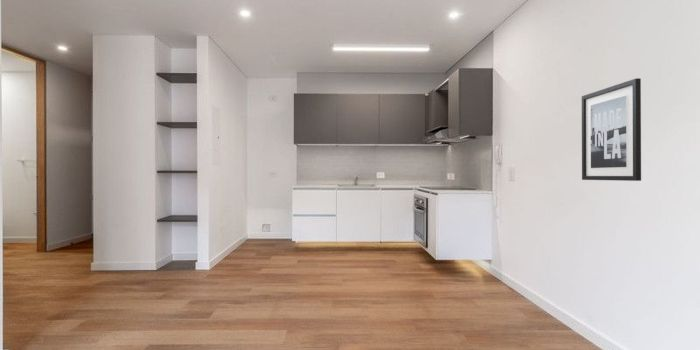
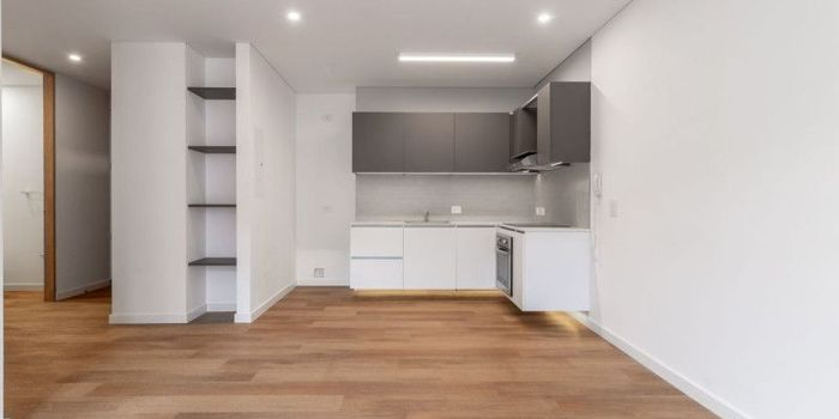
- wall art [581,77,642,182]
